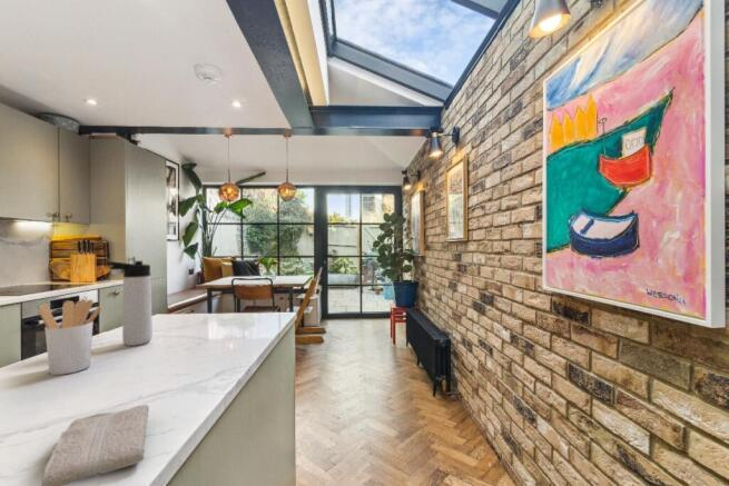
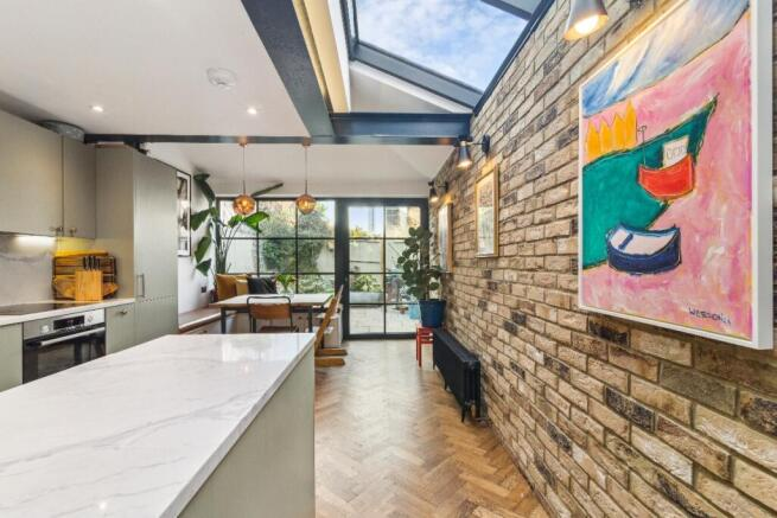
- utensil holder [38,299,104,376]
- thermos bottle [106,260,154,347]
- washcloth [40,404,150,486]
